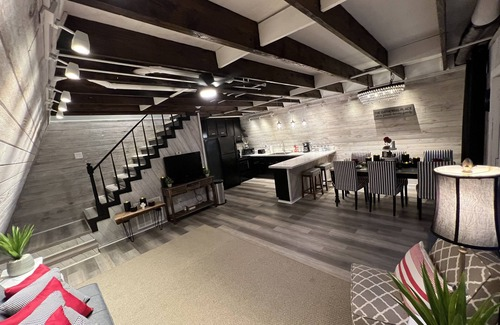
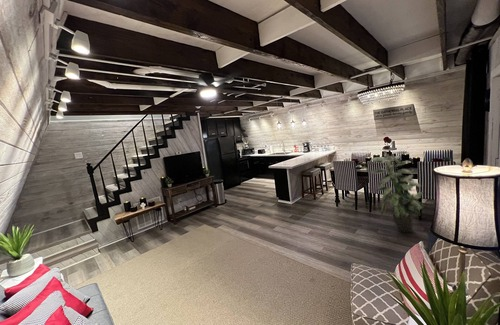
+ indoor plant [370,150,424,234]
